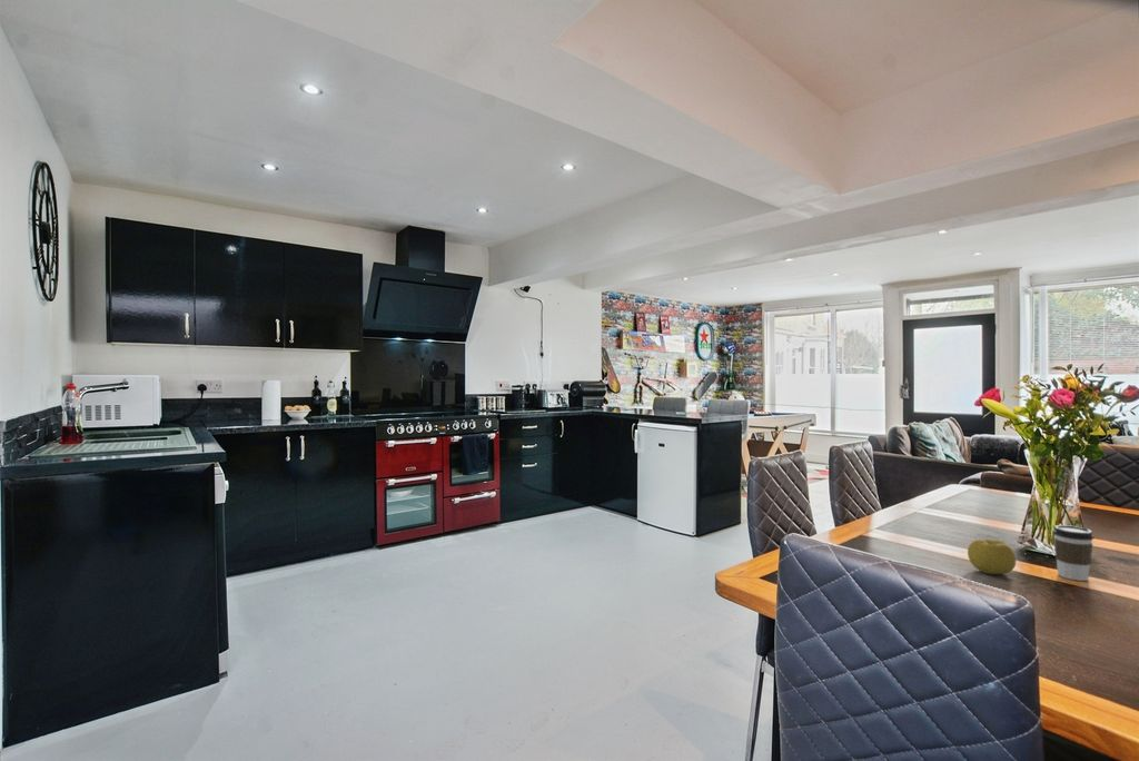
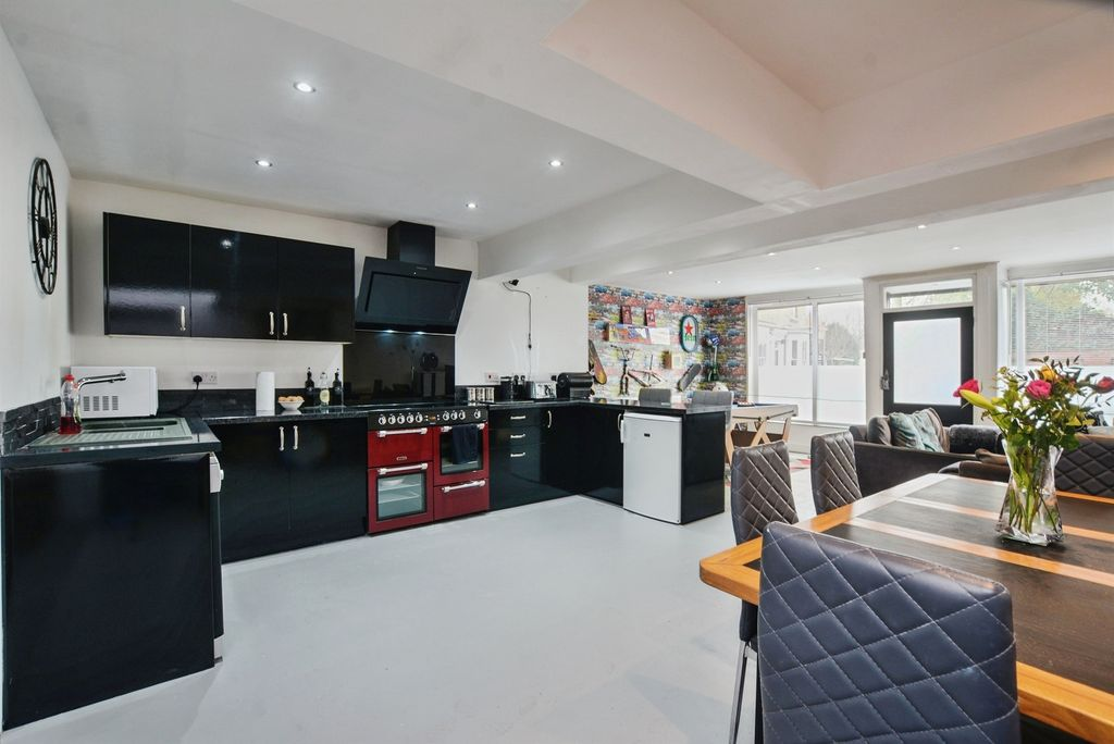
- fruit [967,538,1017,575]
- coffee cup [1051,524,1095,582]
